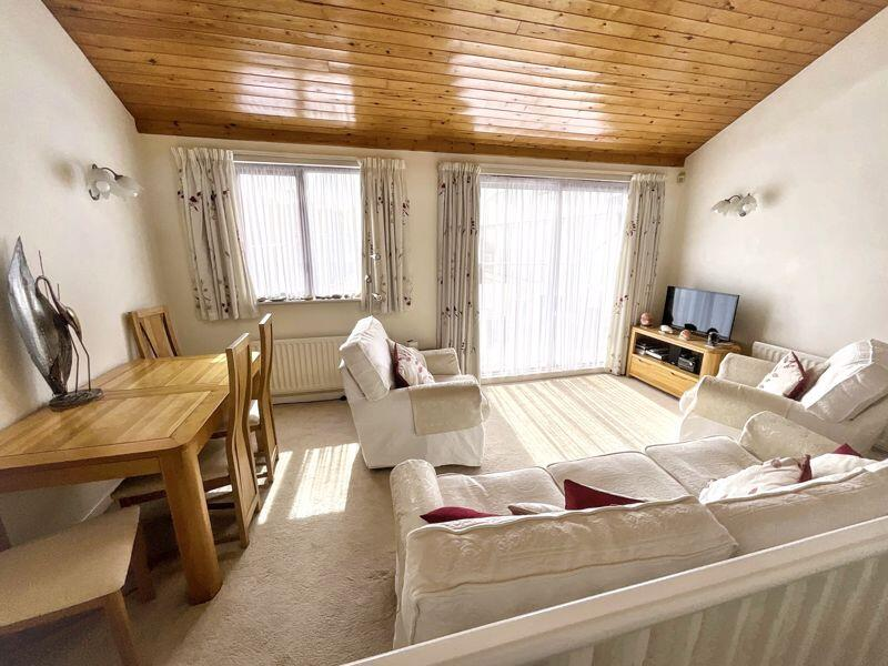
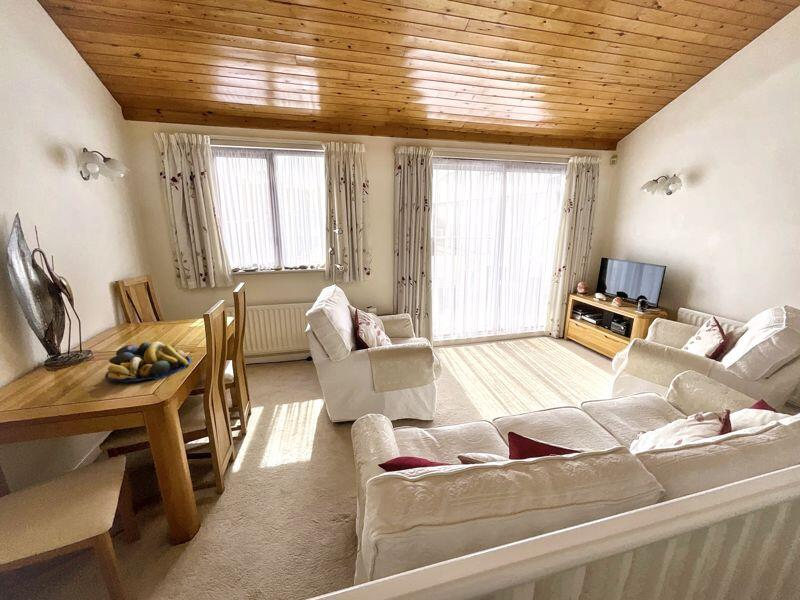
+ fruit bowl [104,341,192,384]
